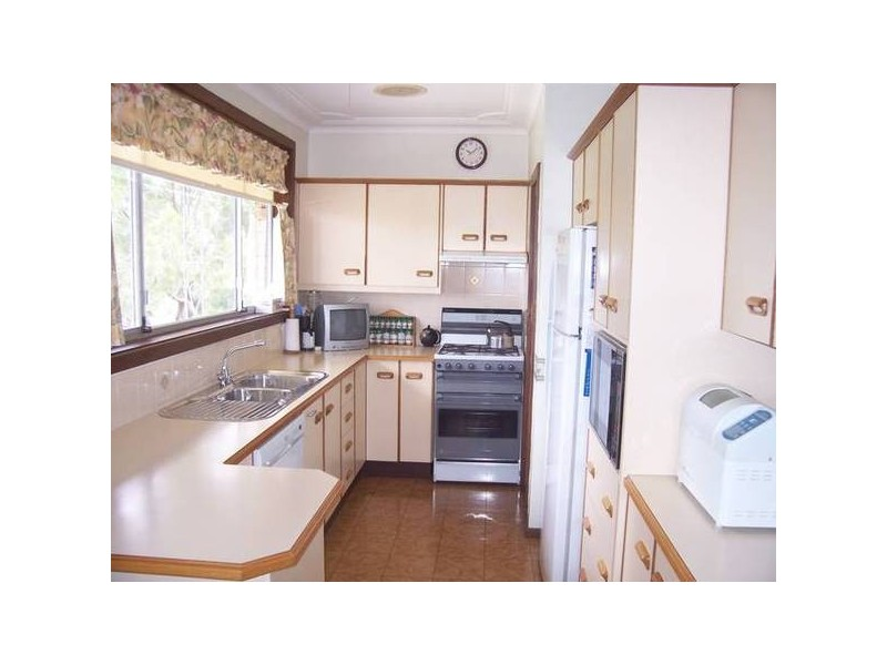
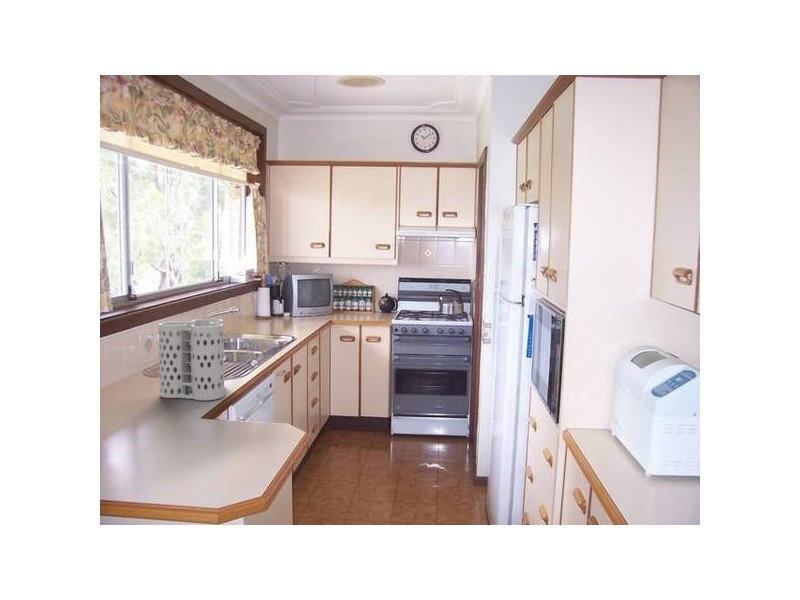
+ utensil holder [158,318,225,401]
